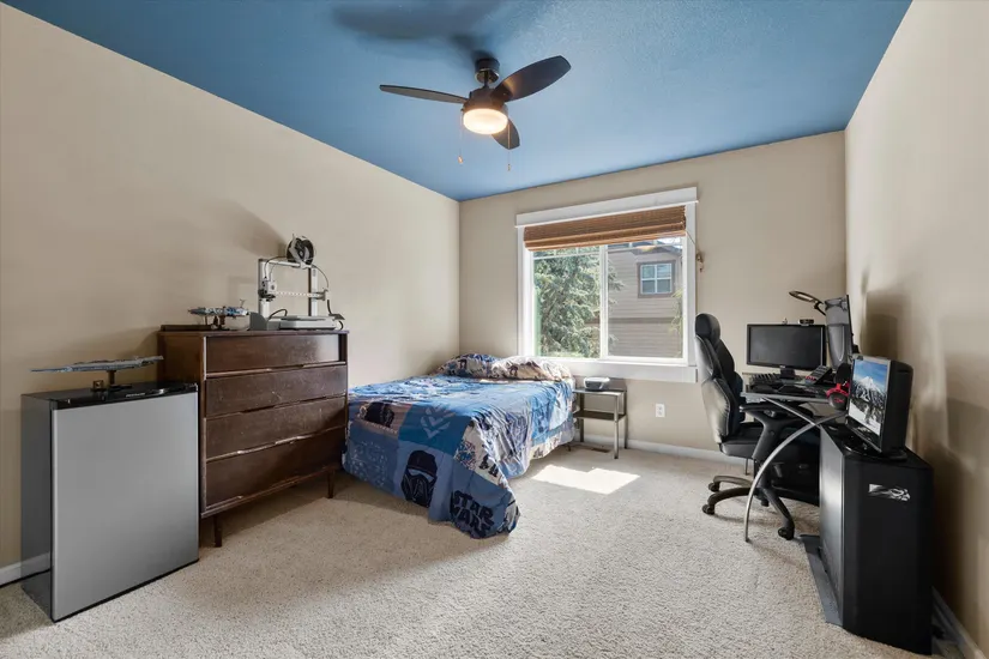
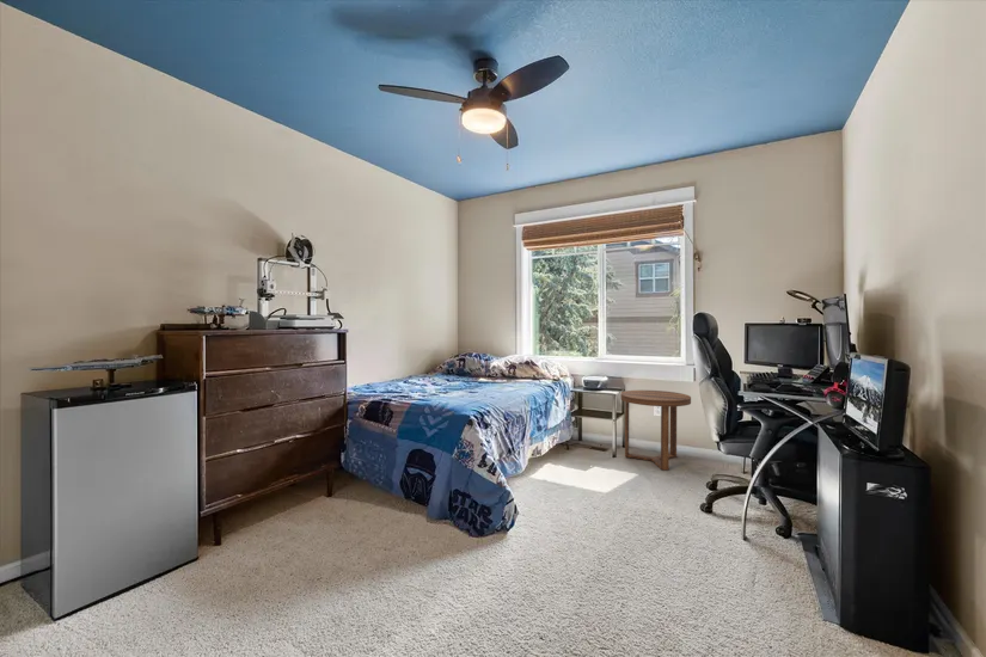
+ side table [619,389,692,471]
